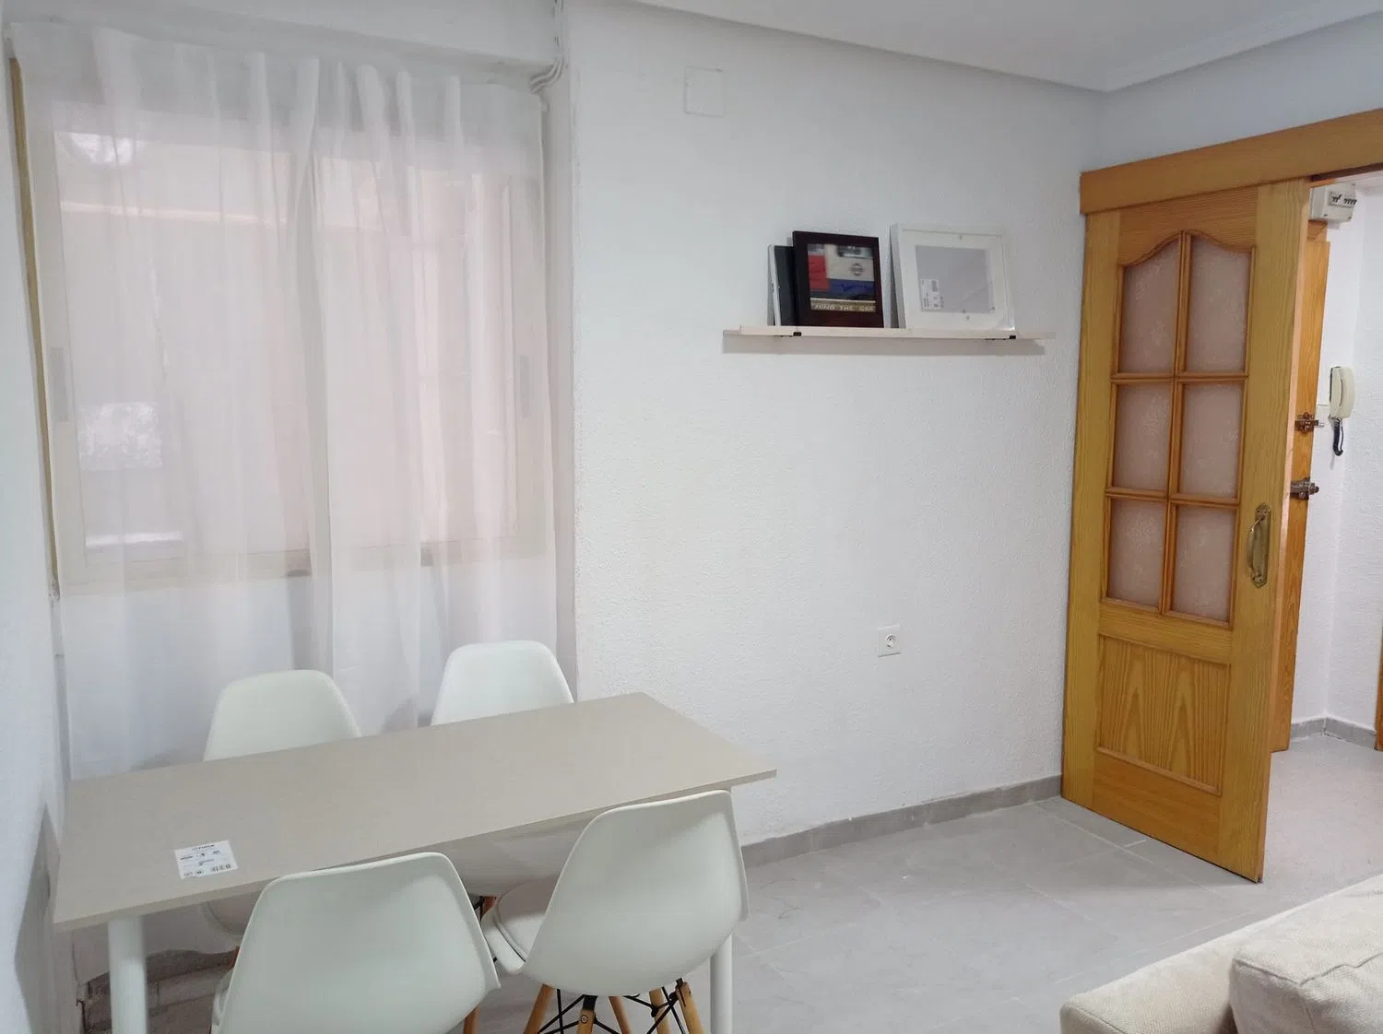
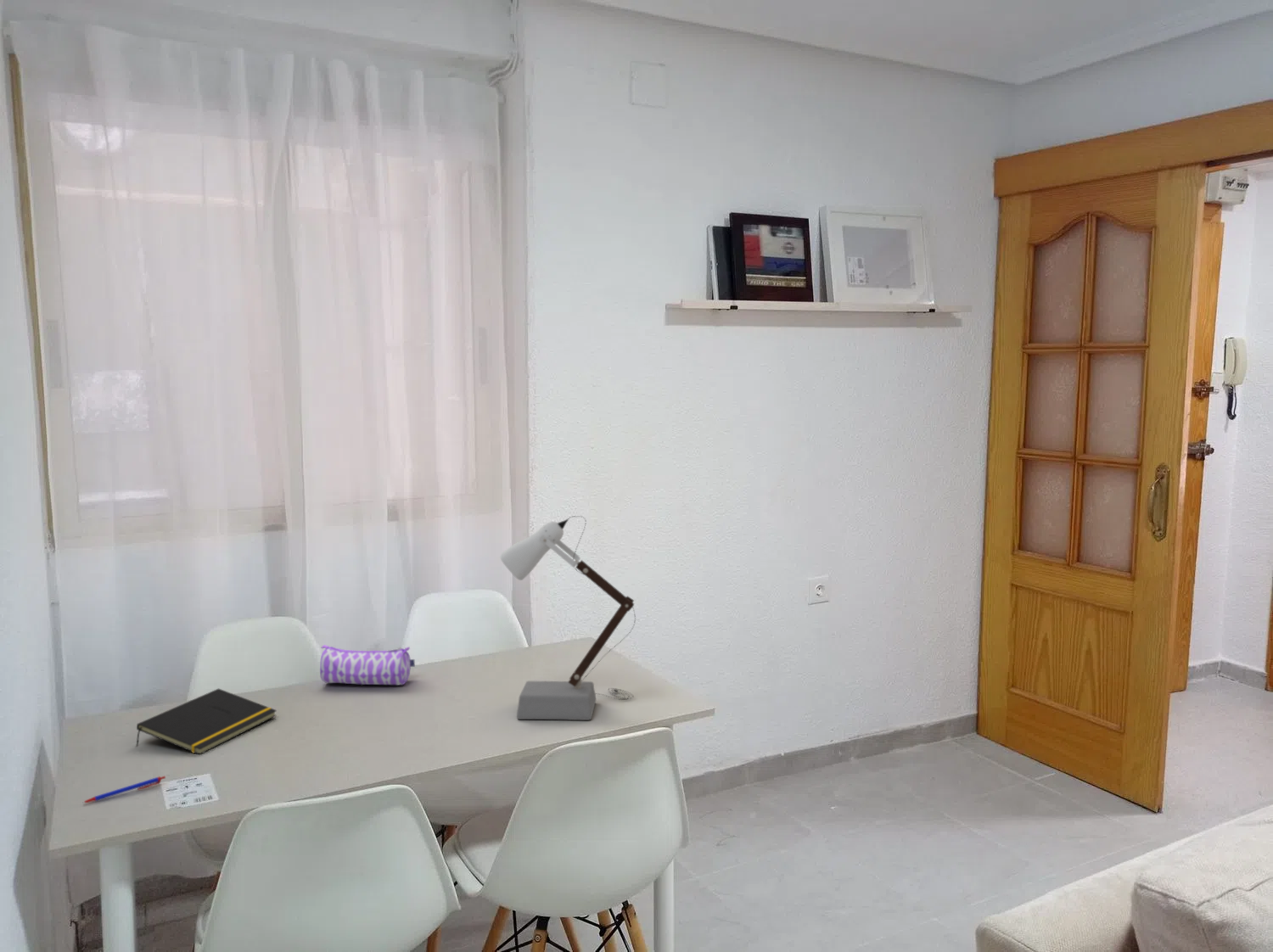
+ desk lamp [499,515,637,721]
+ pen [82,776,166,804]
+ notepad [135,688,278,755]
+ pencil case [319,644,416,686]
